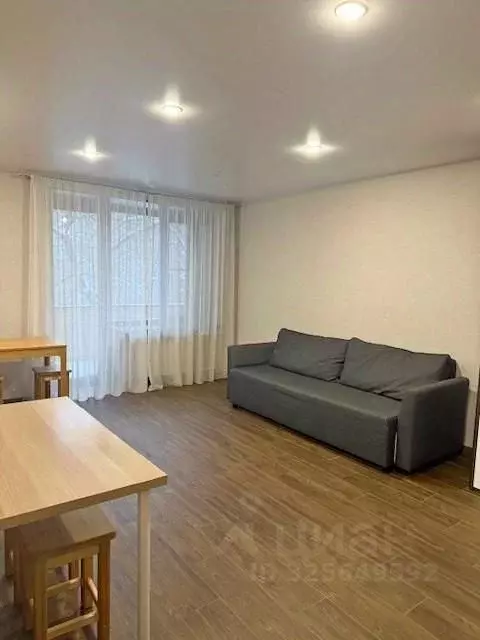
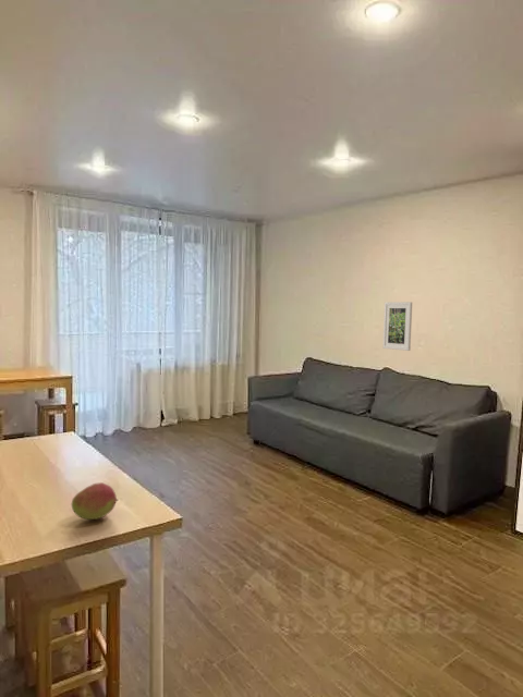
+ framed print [381,301,413,352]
+ fruit [70,481,119,521]
